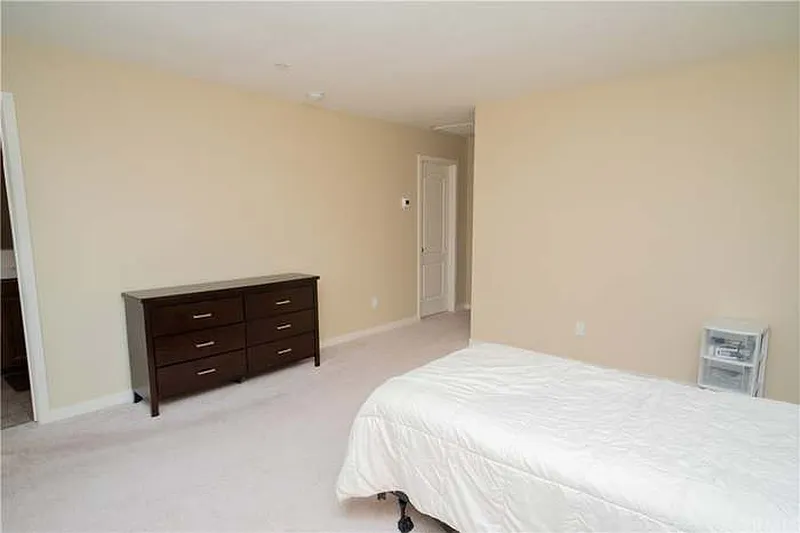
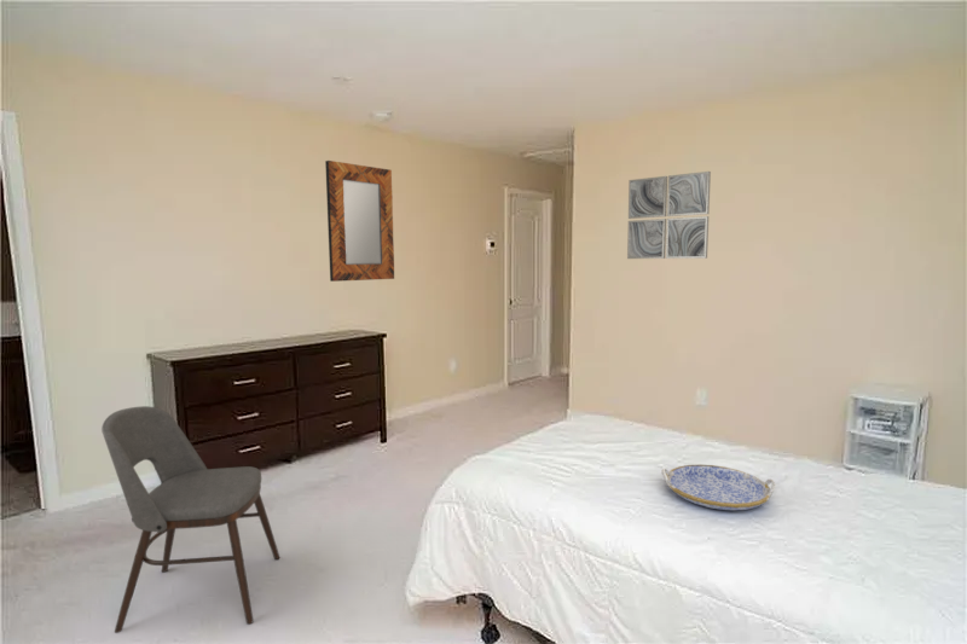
+ serving tray [661,464,777,511]
+ home mirror [324,159,395,283]
+ wall art [626,170,712,260]
+ chair [100,405,282,634]
